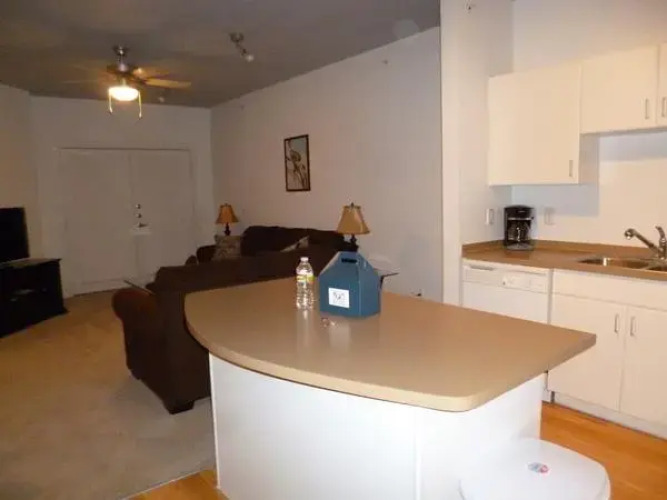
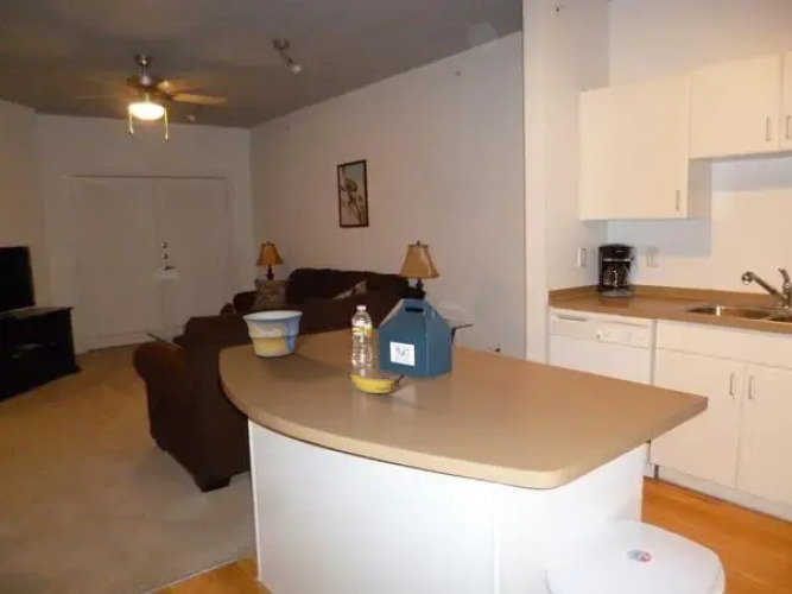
+ bowl [242,309,304,358]
+ banana [347,371,406,394]
